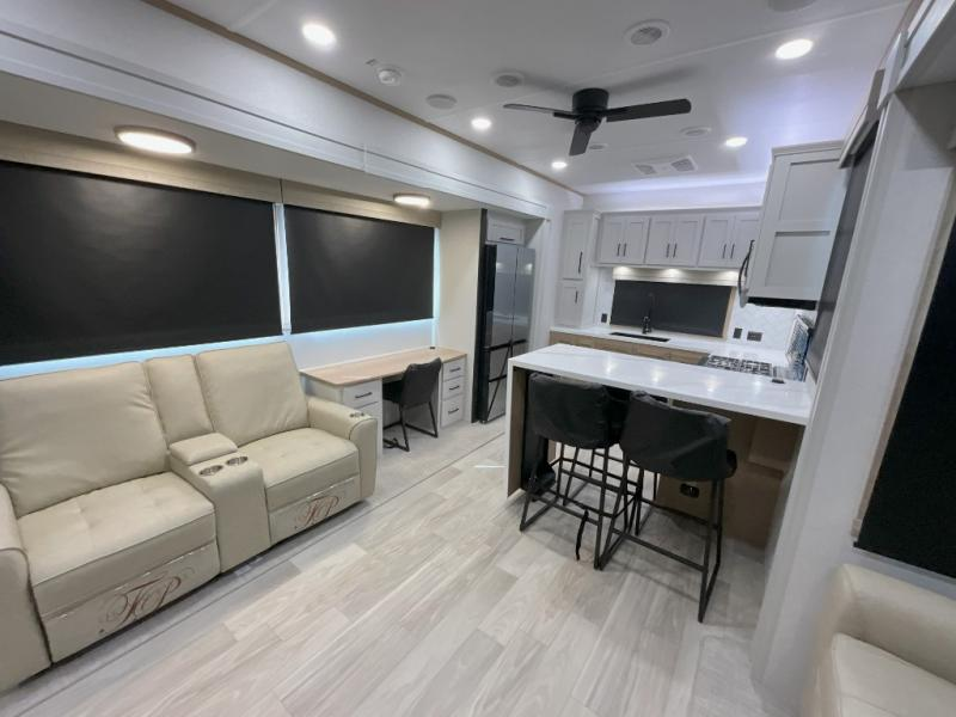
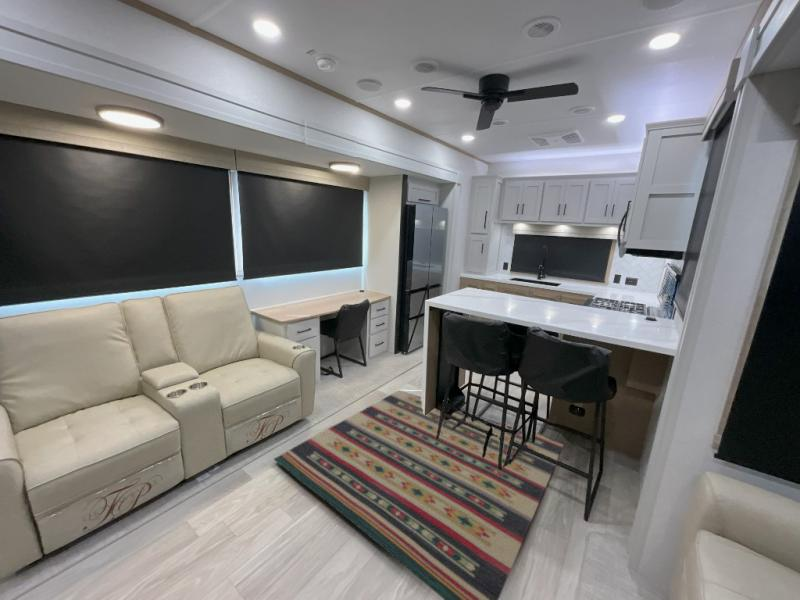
+ rug [273,389,564,600]
